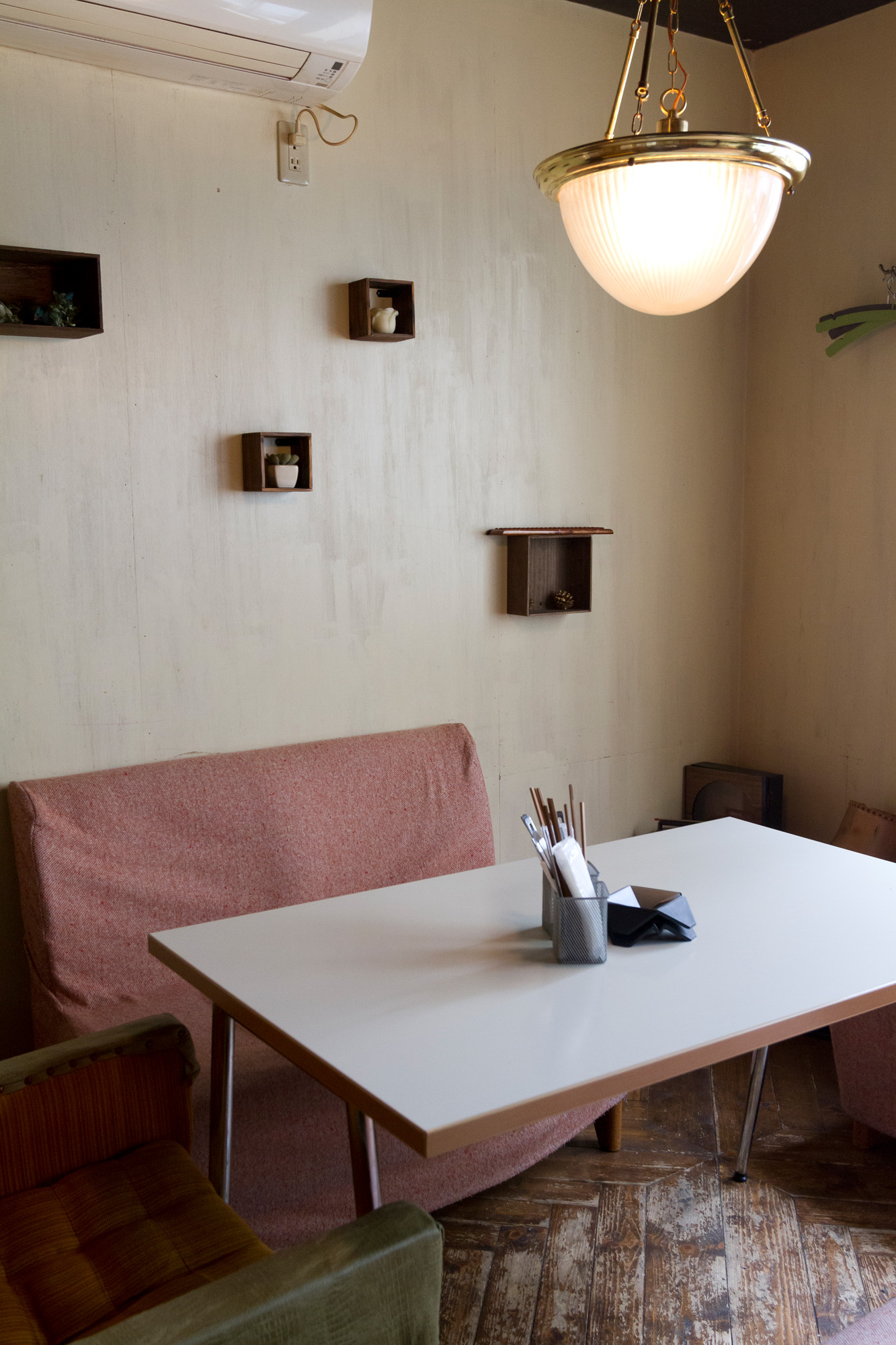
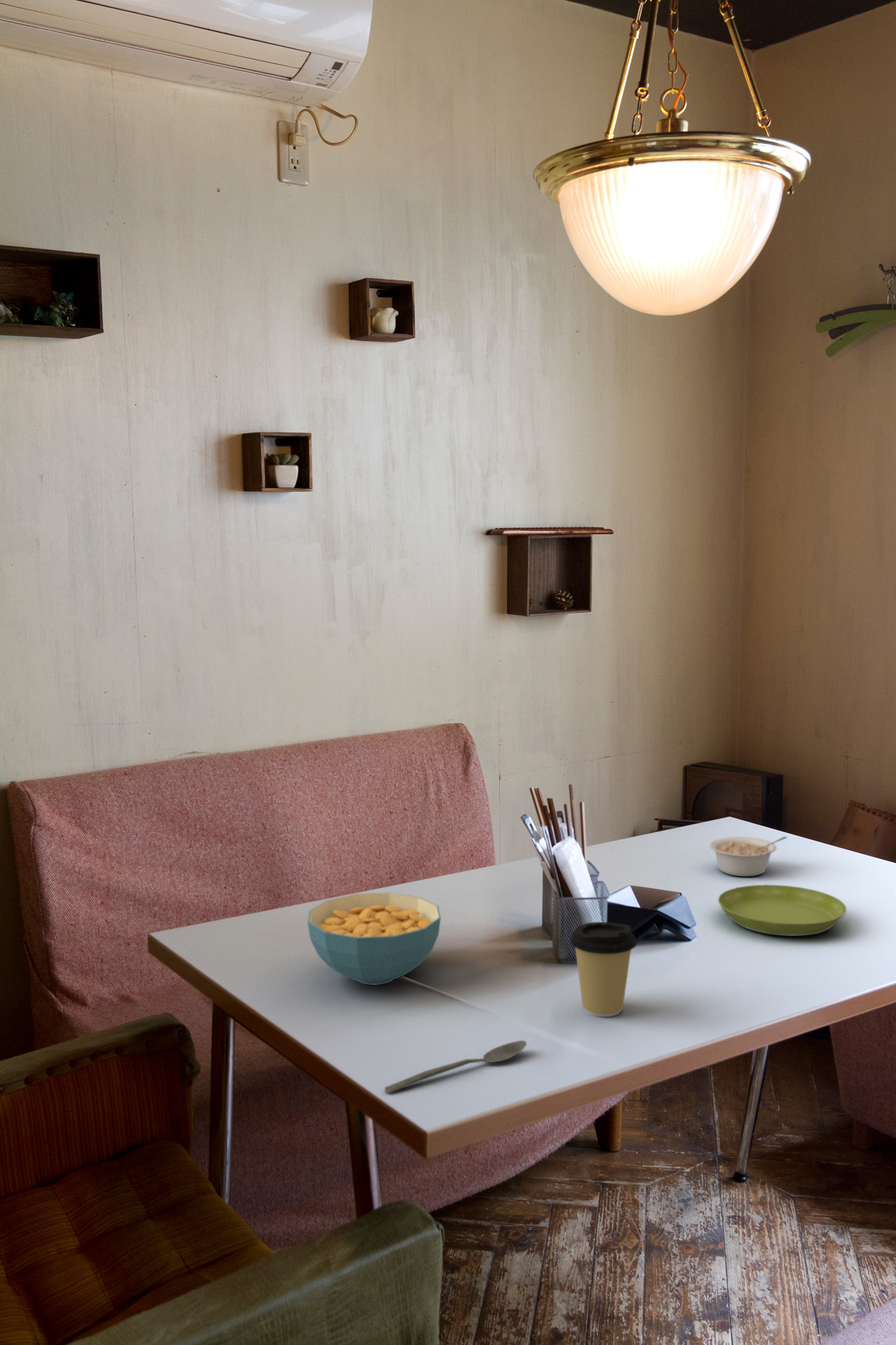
+ legume [709,836,788,877]
+ spoon [384,1040,527,1093]
+ cereal bowl [307,892,442,986]
+ saucer [717,884,847,937]
+ coffee cup [569,921,637,1017]
